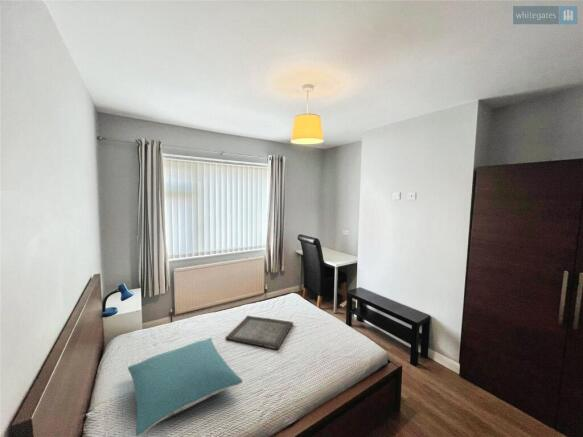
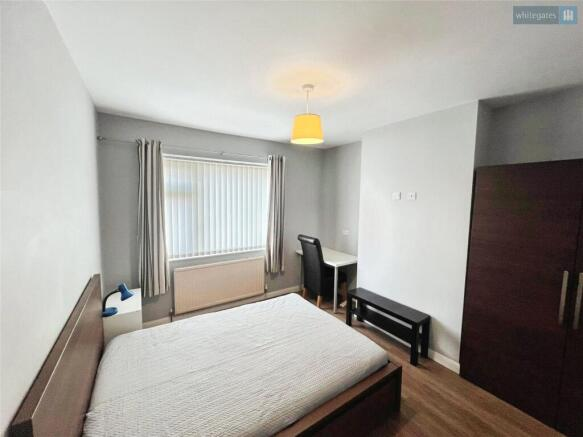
- pillow [127,337,244,437]
- serving tray [224,315,294,350]
